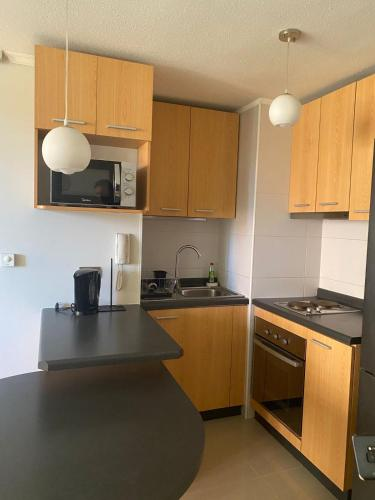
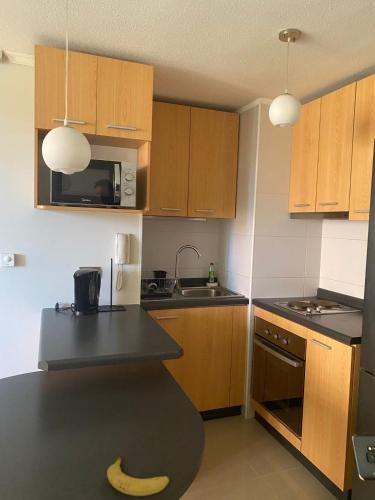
+ fruit [106,455,170,497]
